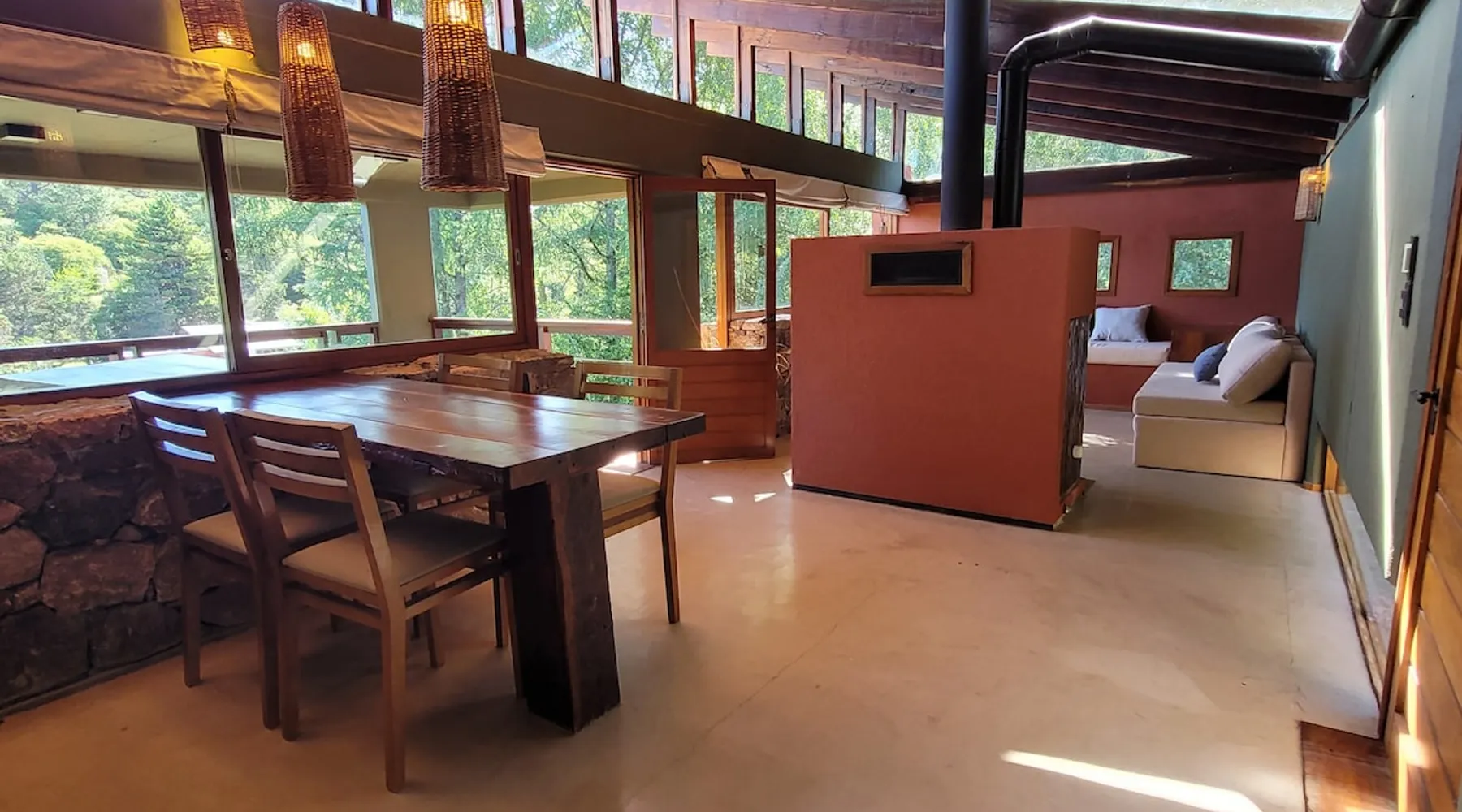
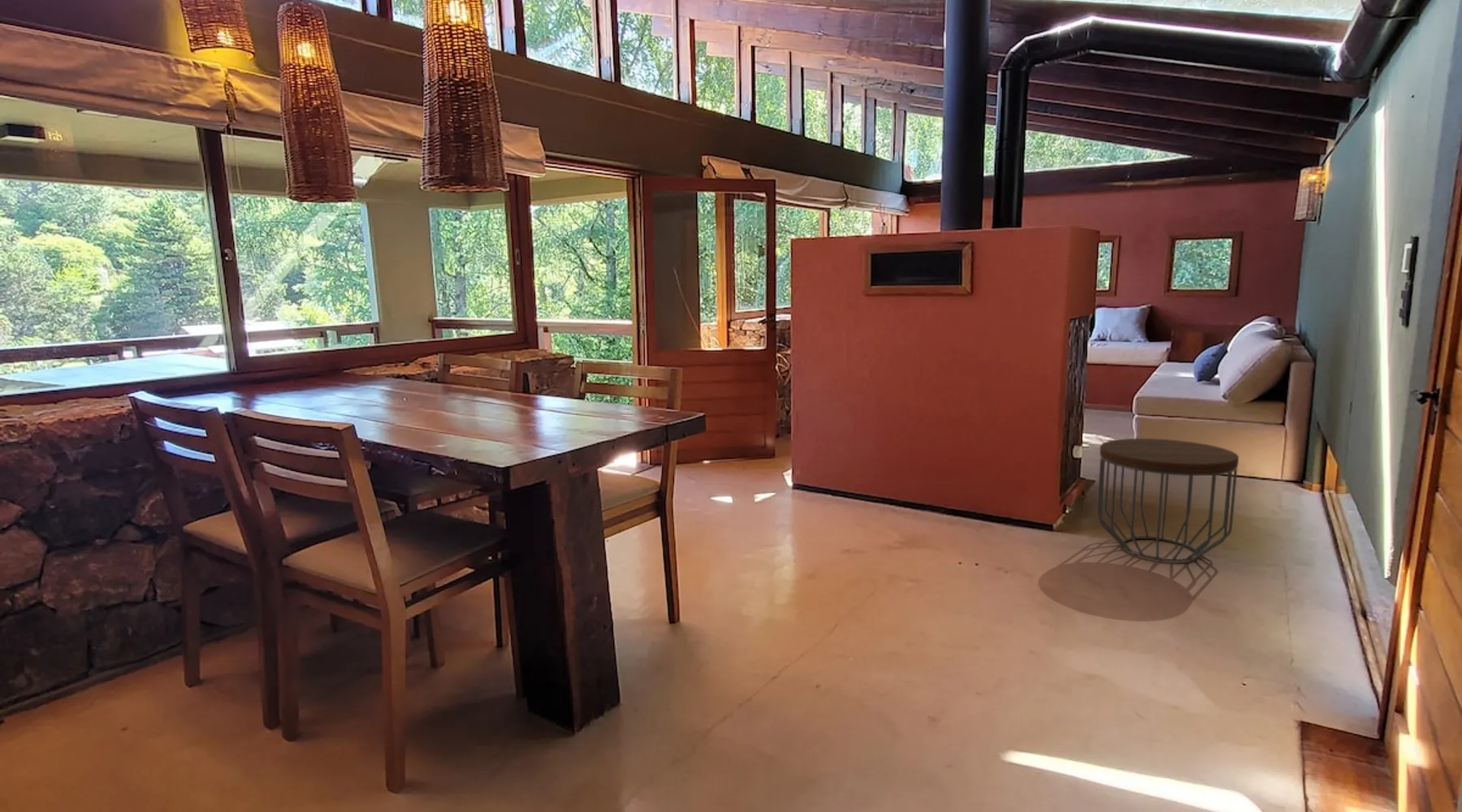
+ side table [1096,438,1239,563]
